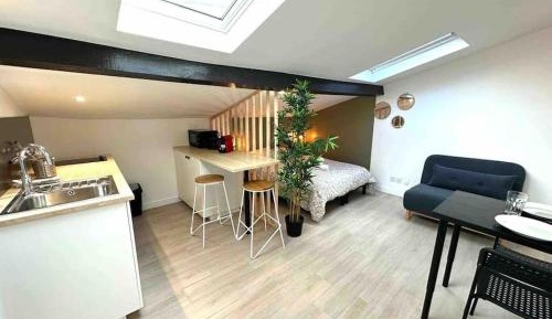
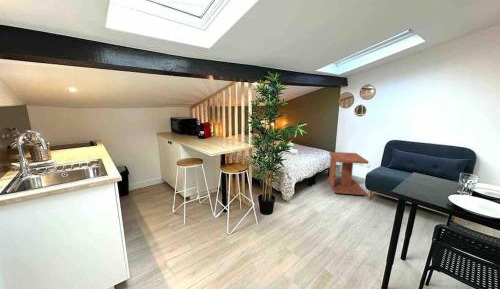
+ side table [327,151,370,196]
